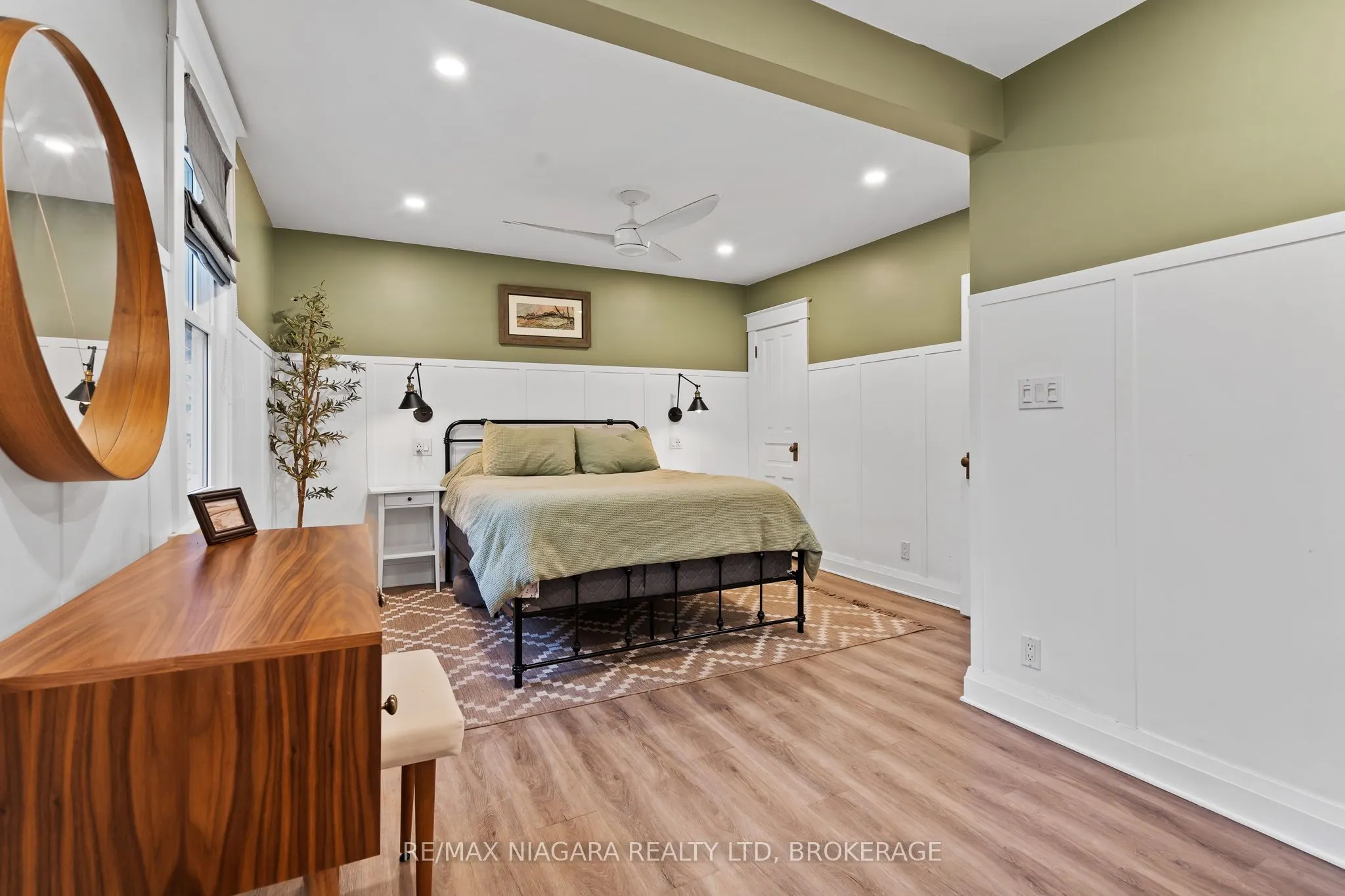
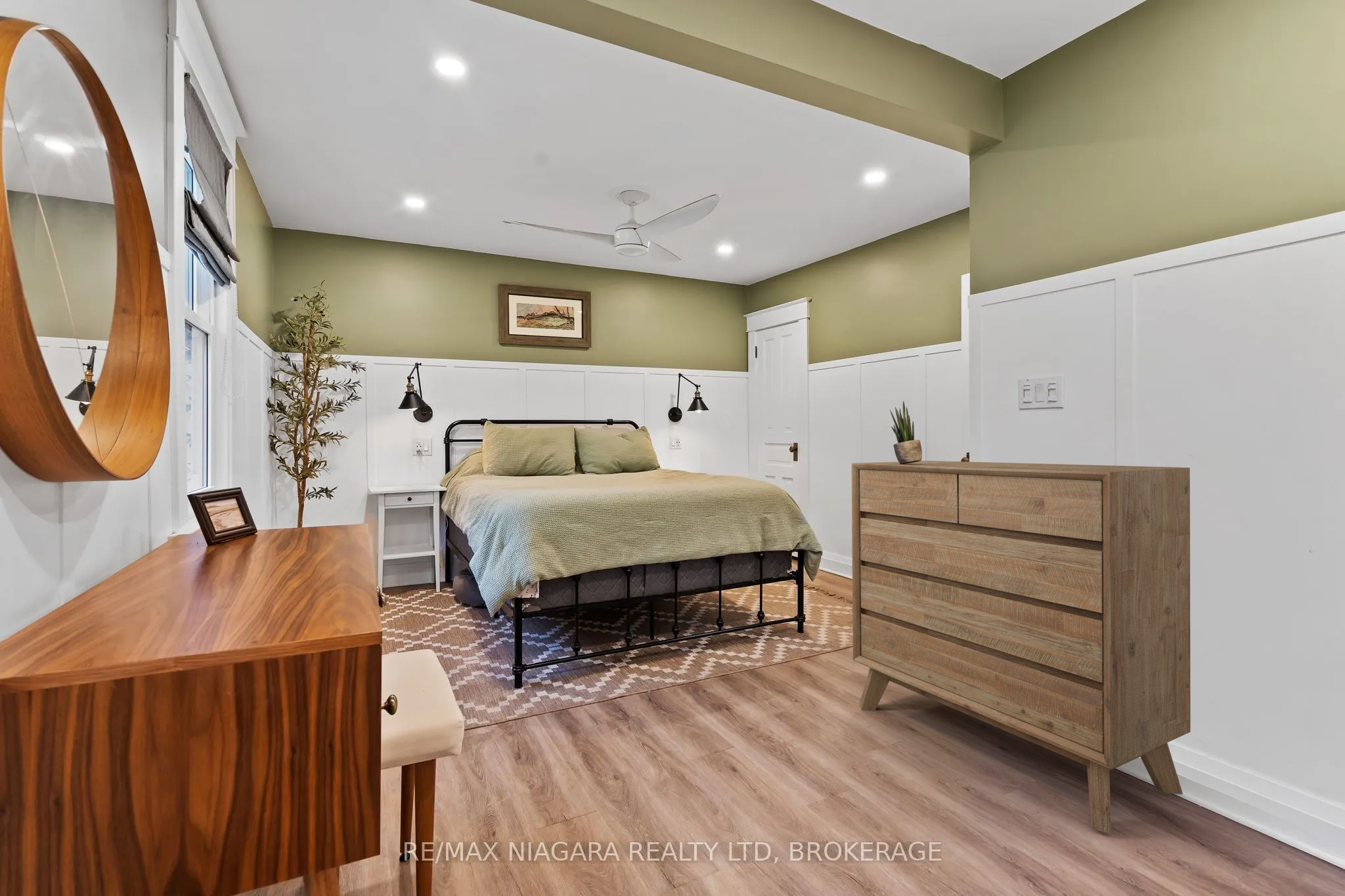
+ potted plant [889,400,923,464]
+ dresser [851,460,1191,834]
